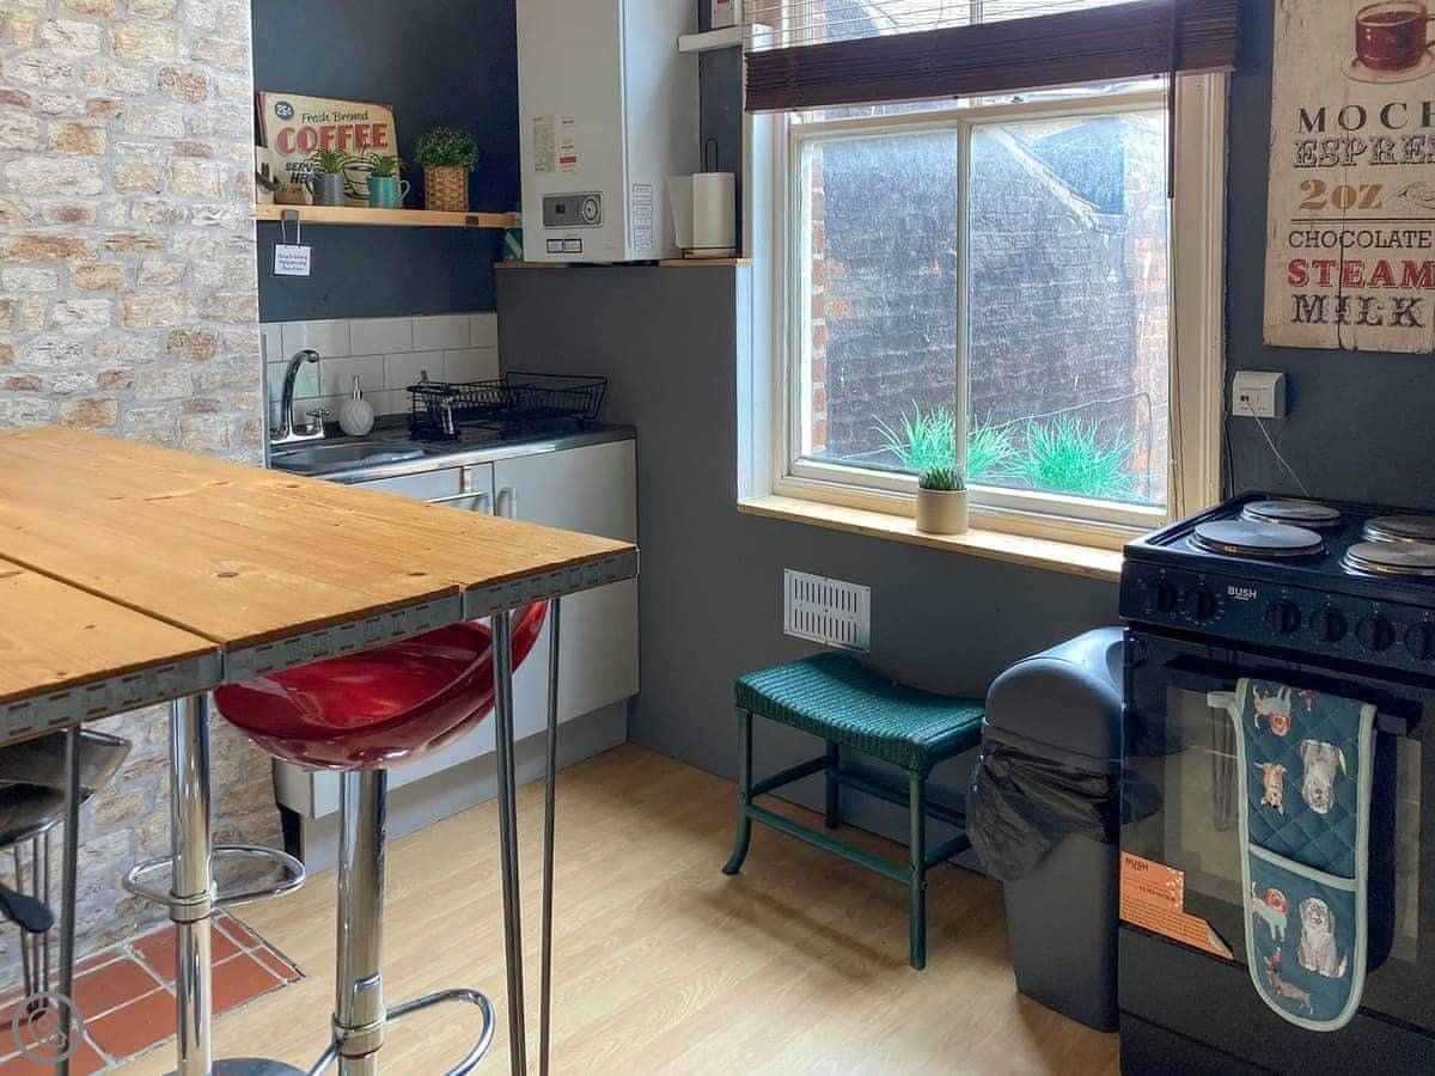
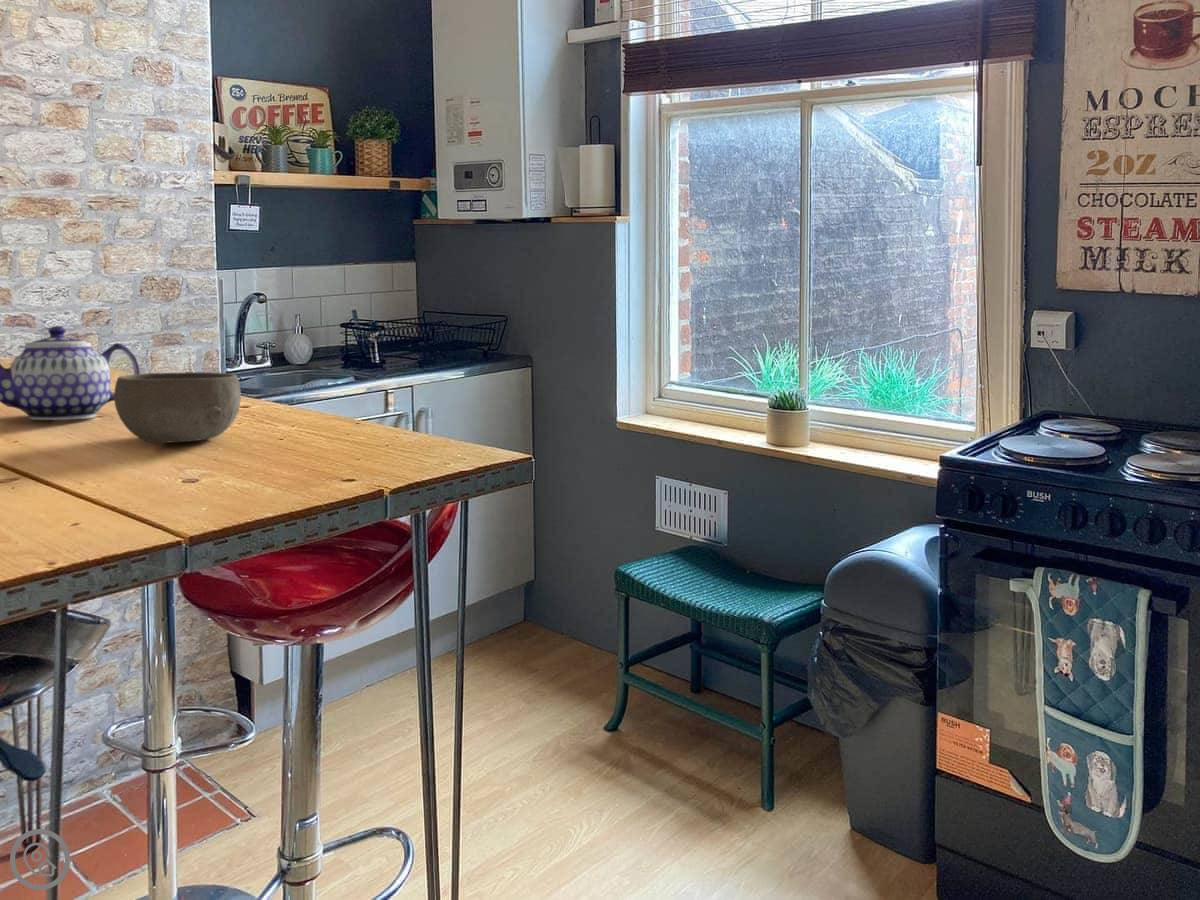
+ teapot [0,325,141,421]
+ bowl [113,371,242,444]
